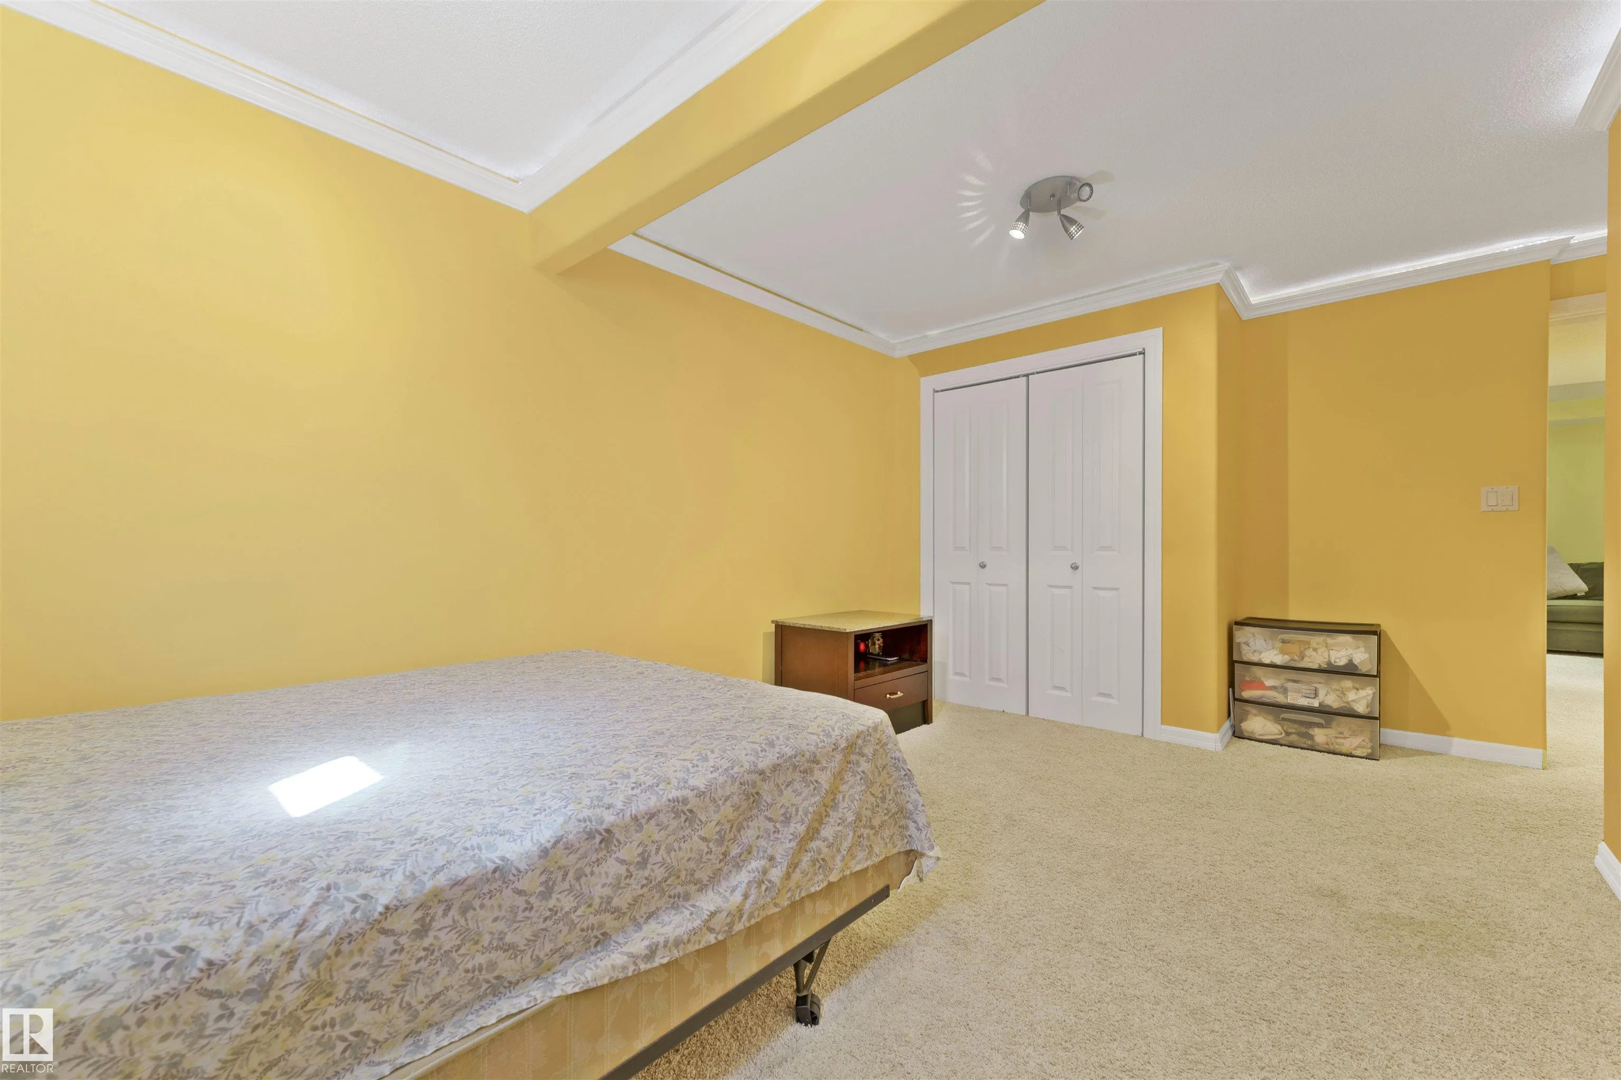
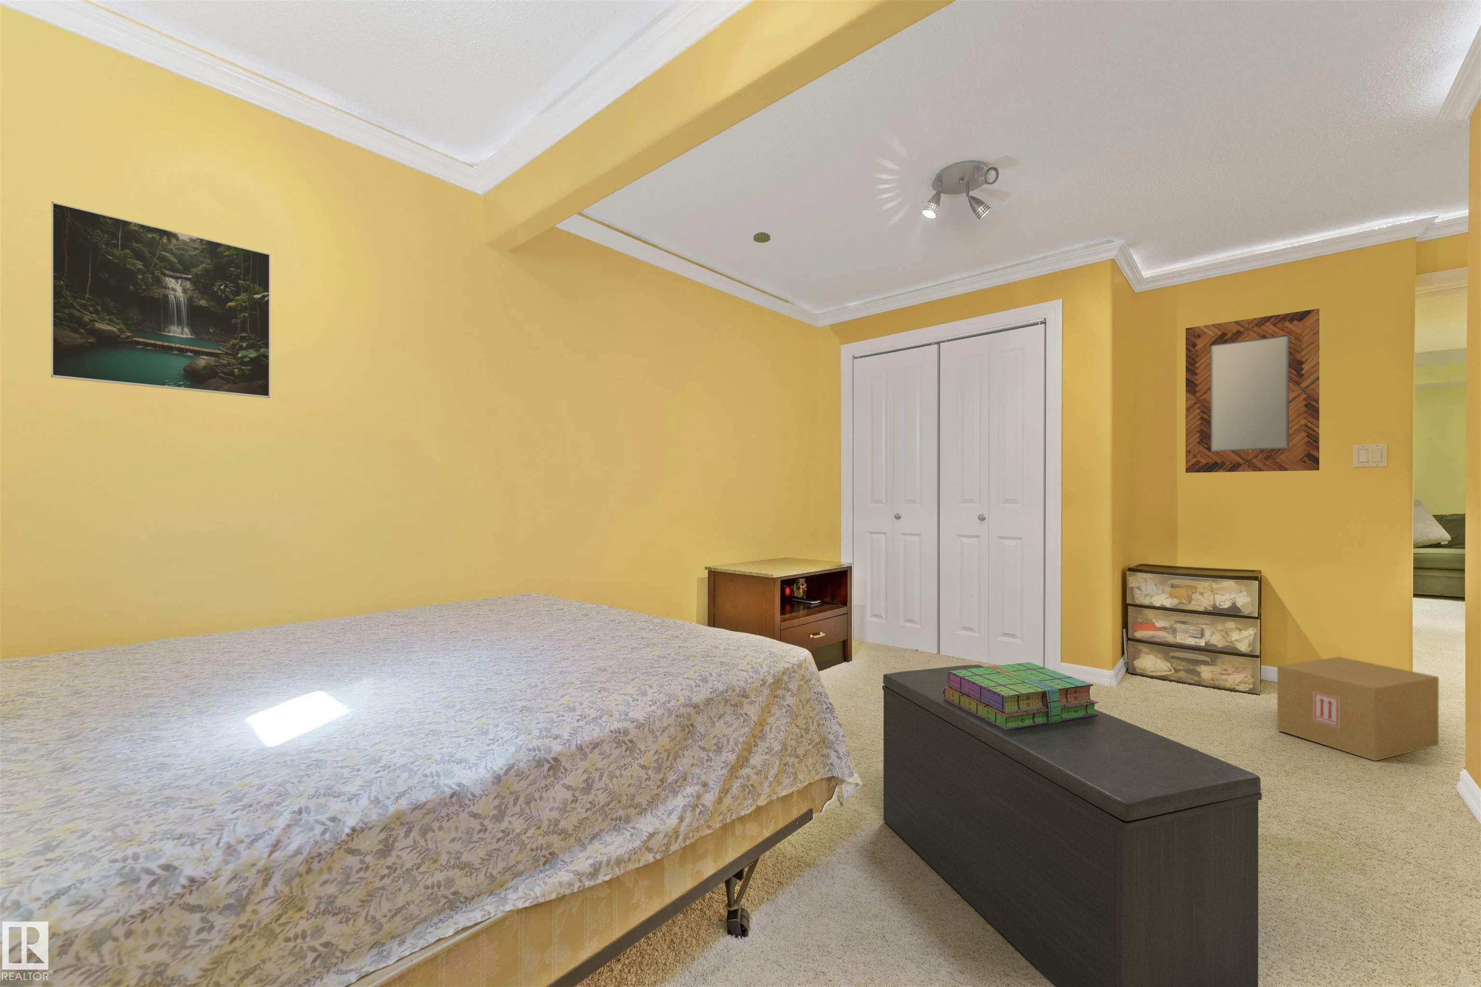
+ bench [882,664,1262,987]
+ cardboard box [1277,657,1439,761]
+ smoke detector [753,231,771,243]
+ home mirror [1185,308,1320,474]
+ stack of books [943,662,1099,730]
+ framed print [51,200,271,399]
